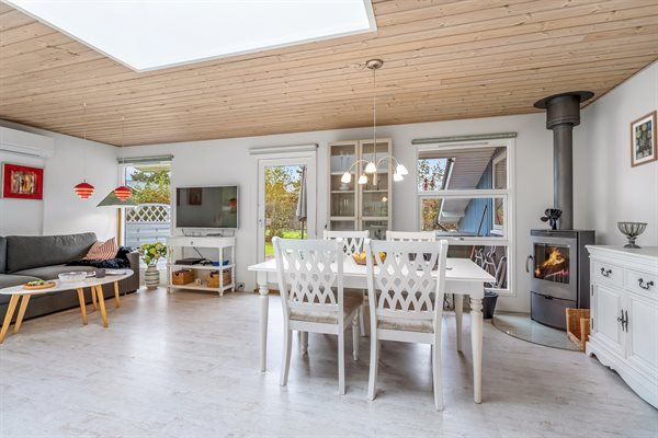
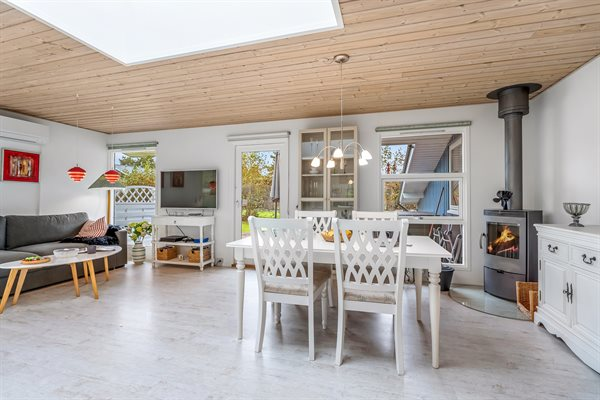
- wall art [629,110,658,169]
